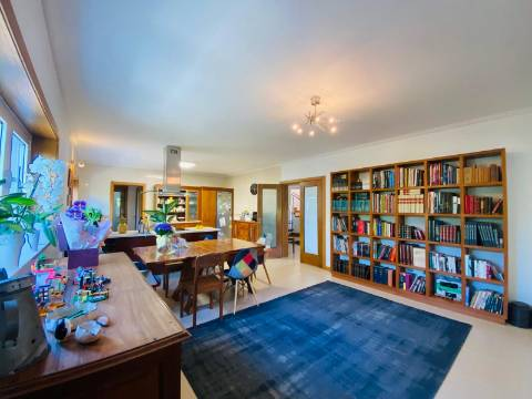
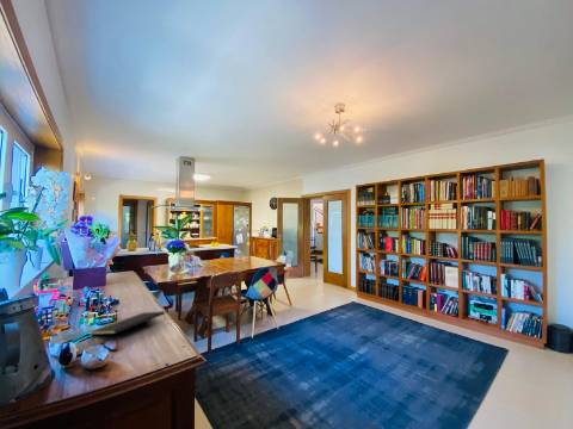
+ notepad [88,310,167,336]
